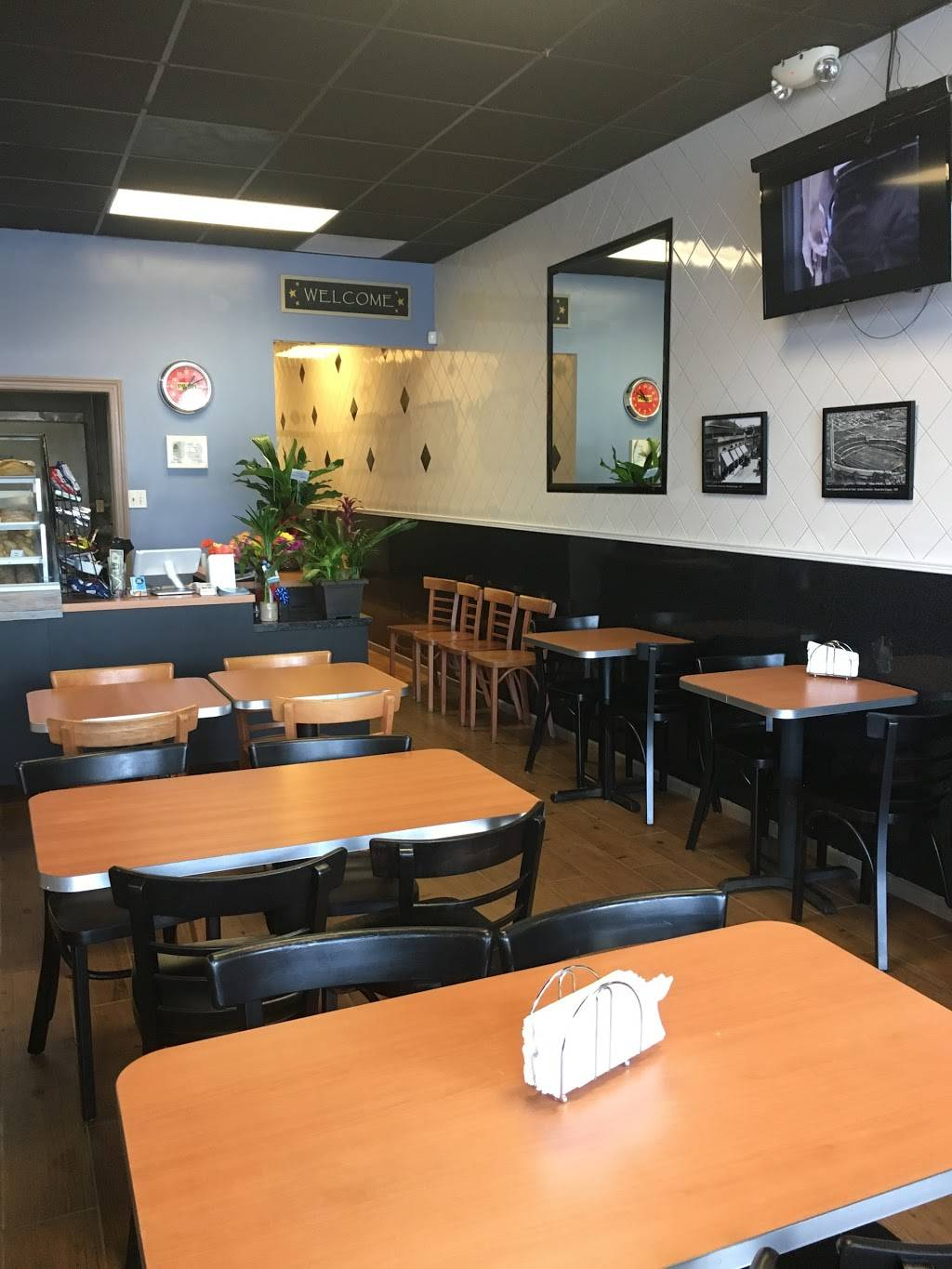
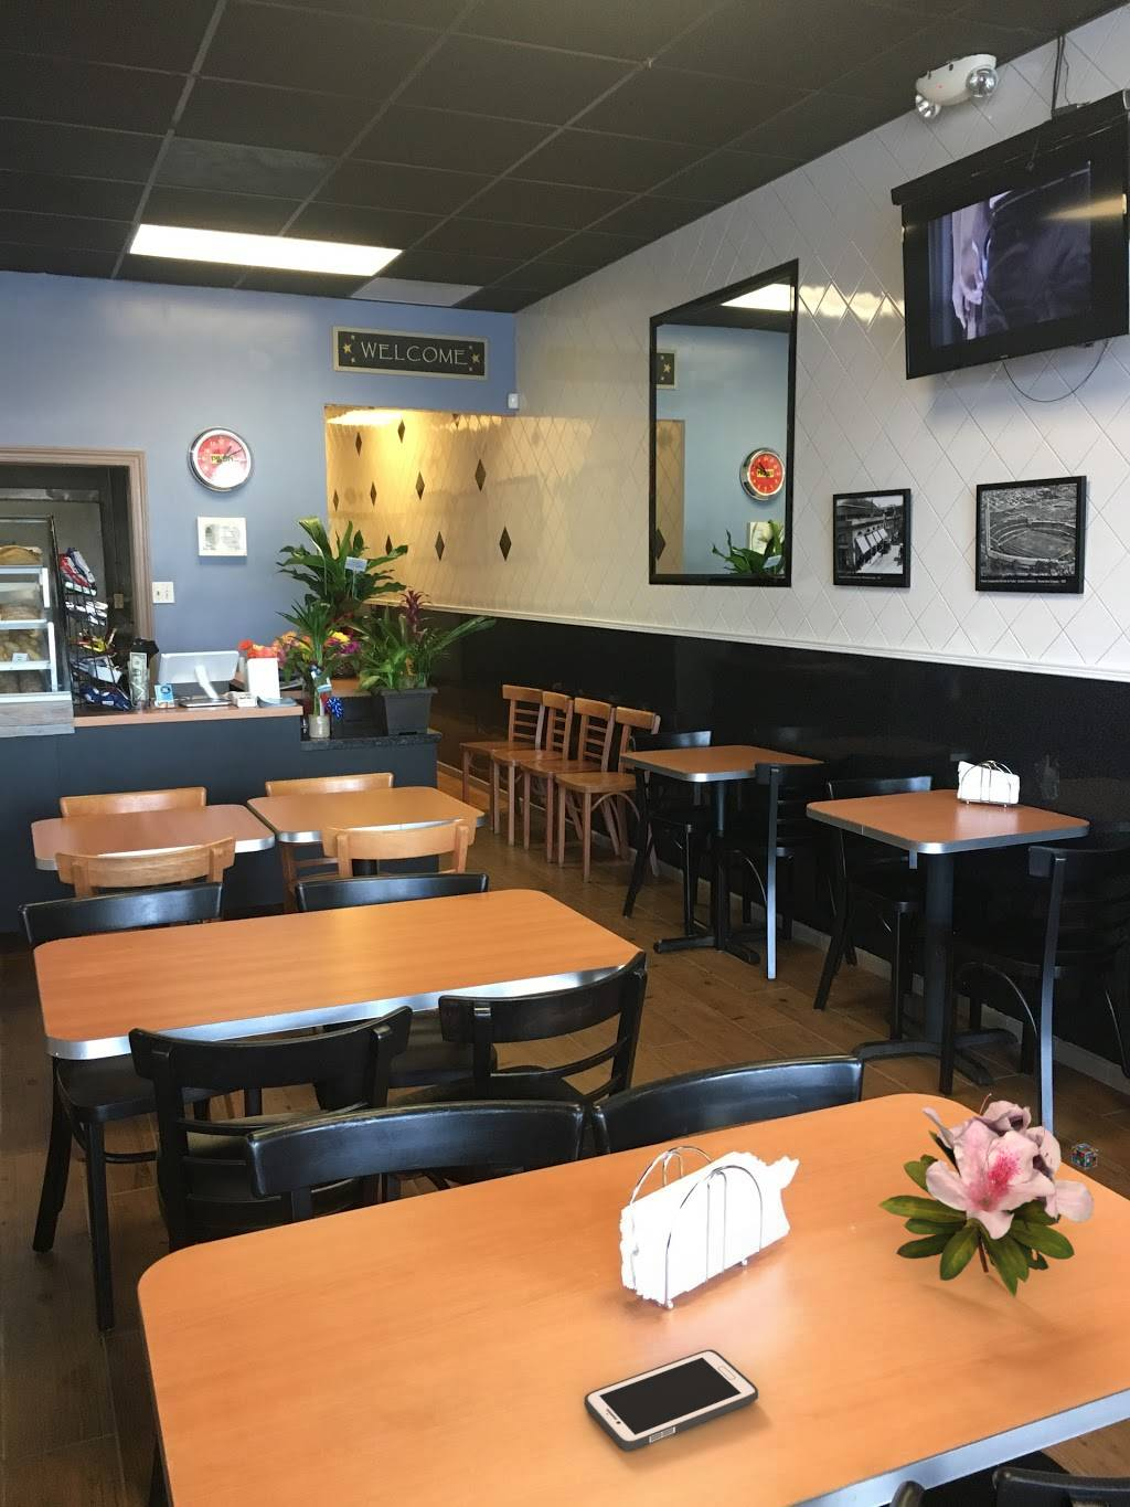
+ cell phone [584,1348,760,1452]
+ flower [877,1093,1099,1298]
